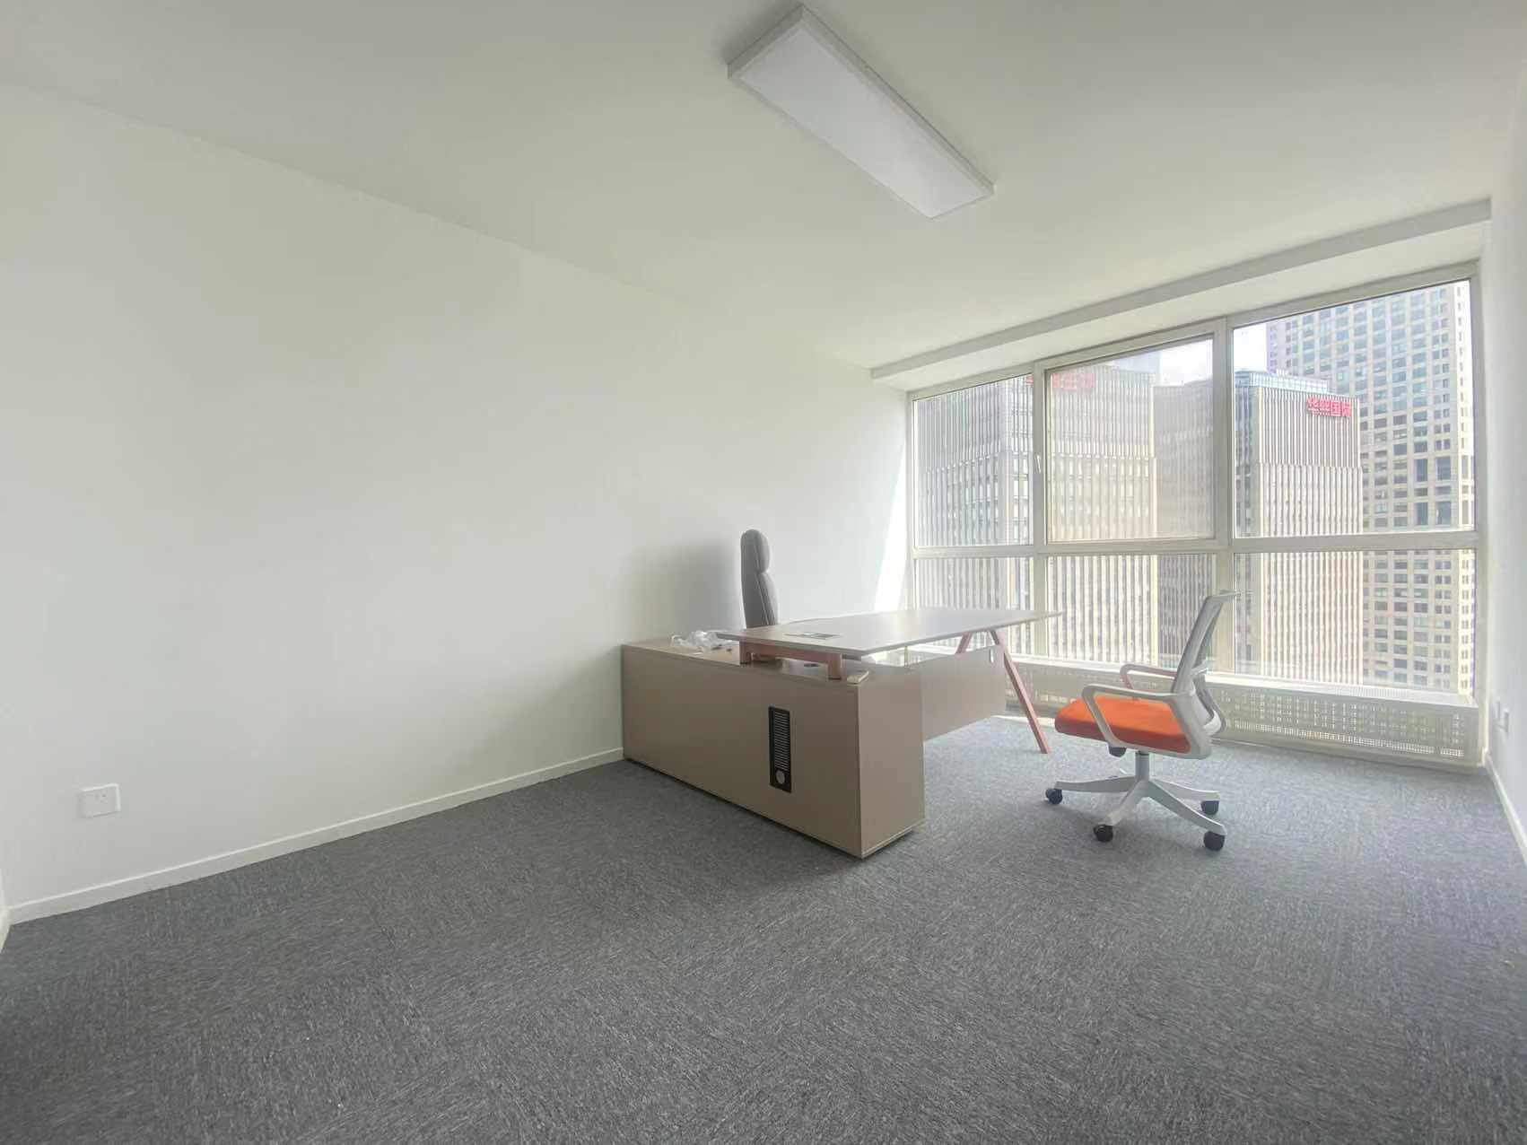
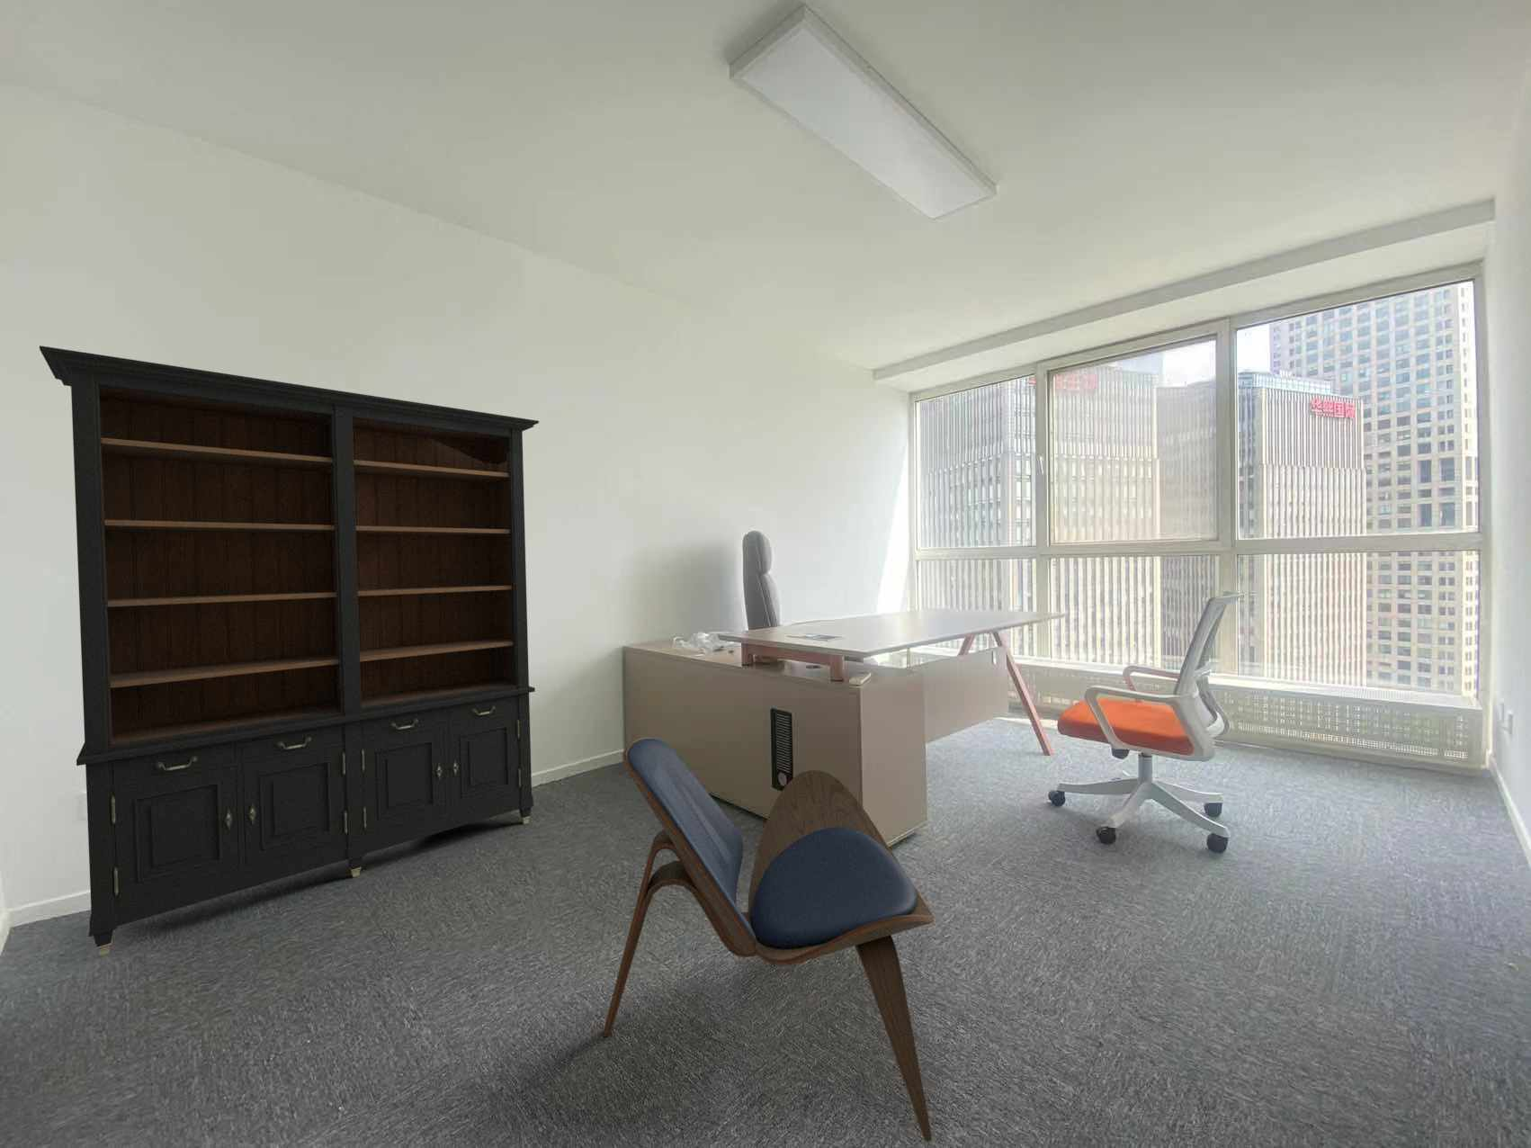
+ lounge chair [602,737,934,1143]
+ bookcase [39,345,540,956]
